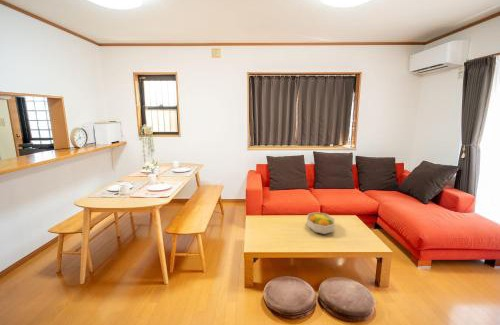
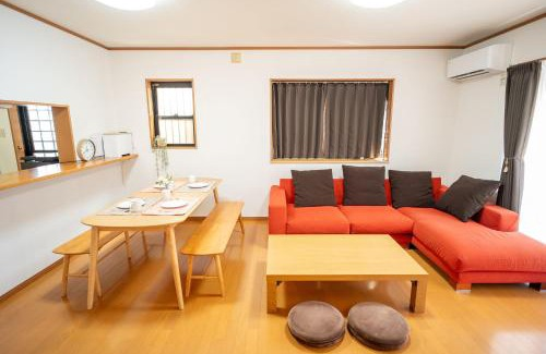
- fruit bowl [306,211,336,235]
